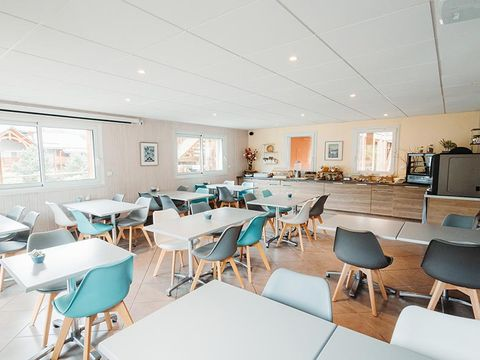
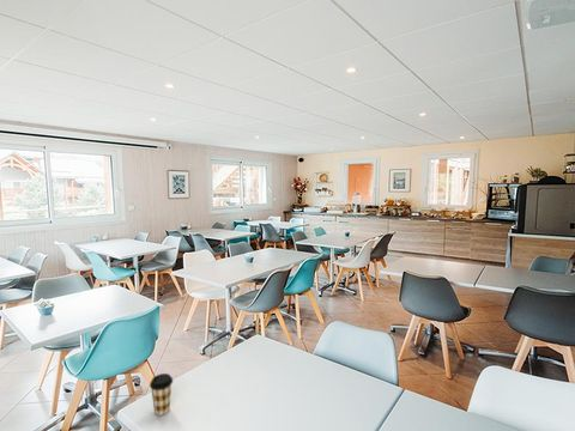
+ coffee cup [149,372,174,417]
